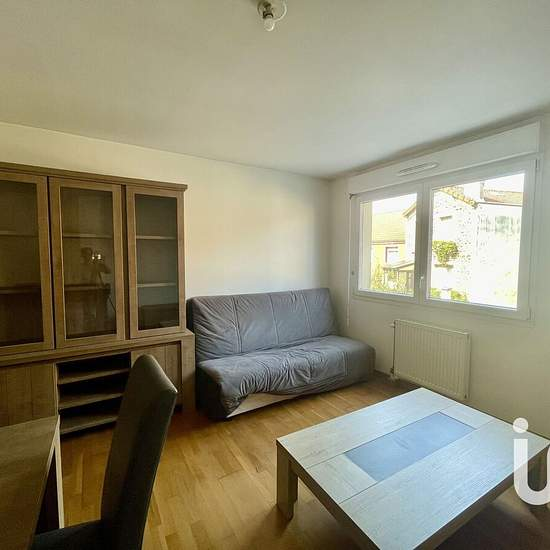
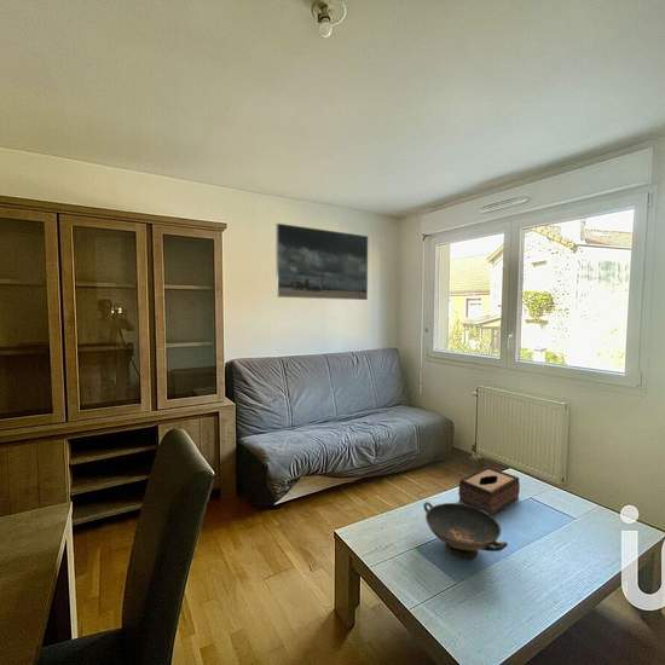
+ decorative bowl [422,501,509,560]
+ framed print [274,222,369,301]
+ tissue box [457,465,521,516]
